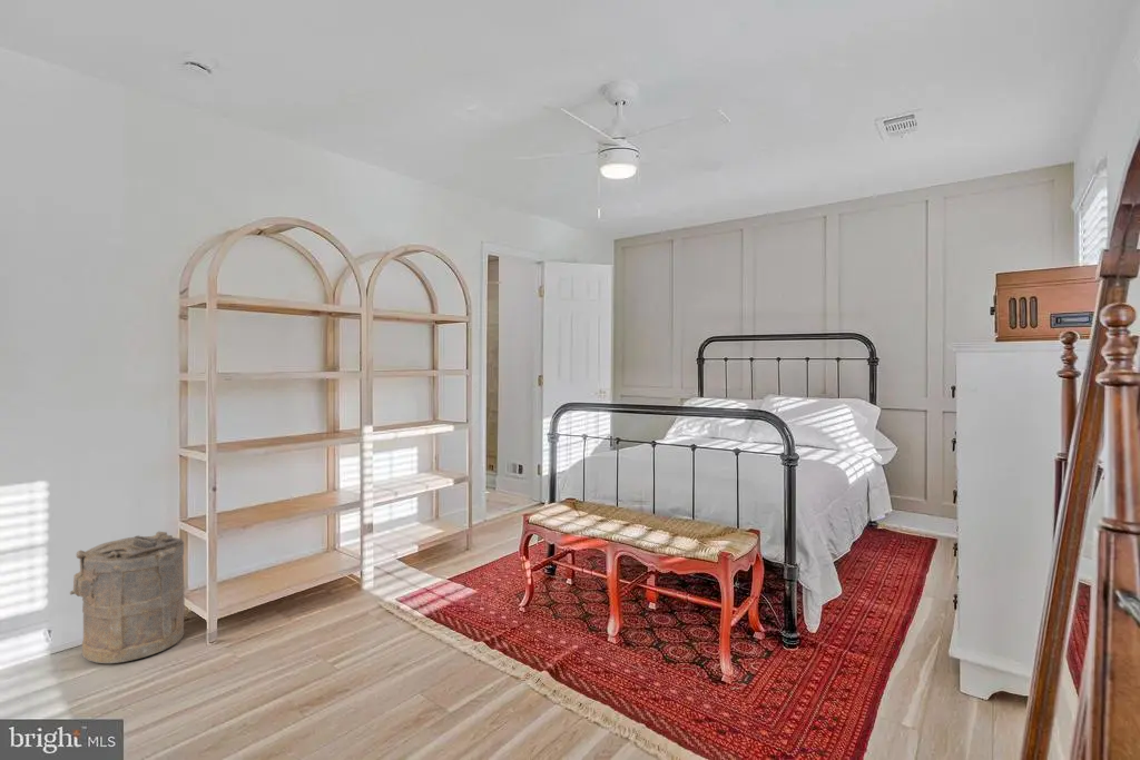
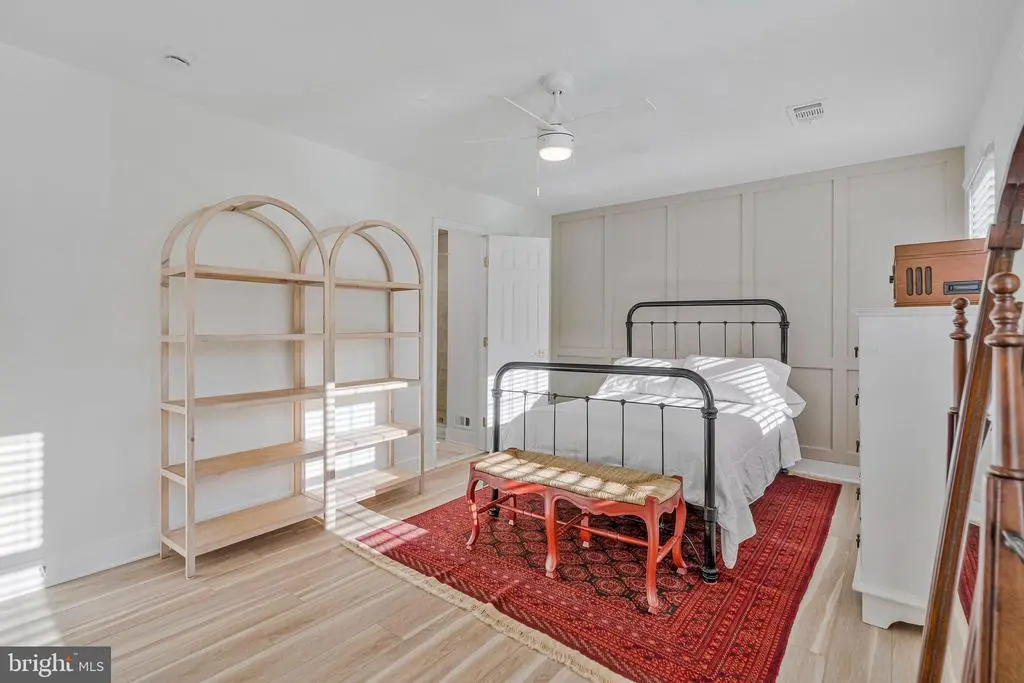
- laundry hamper [69,531,186,664]
